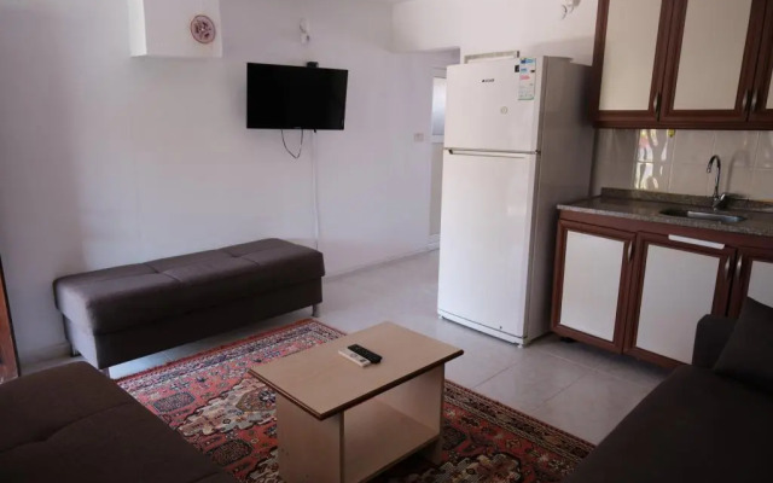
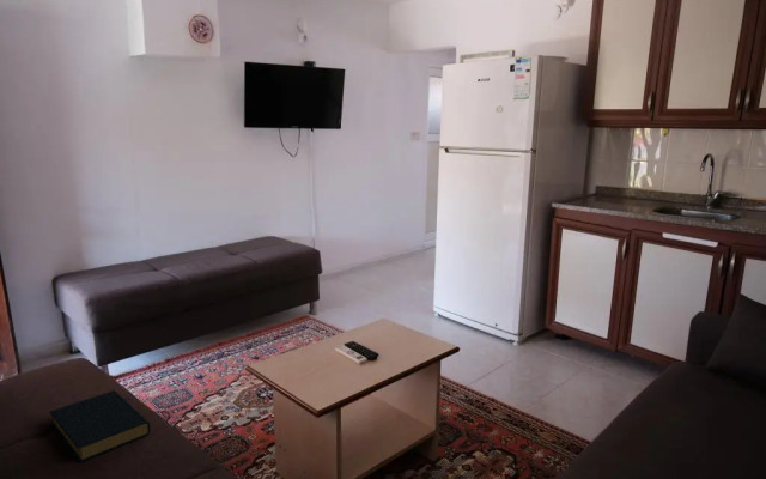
+ hardback book [49,389,151,463]
